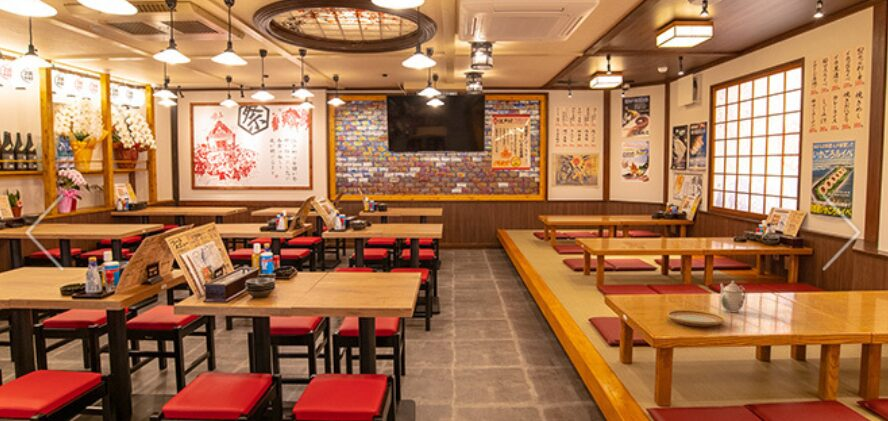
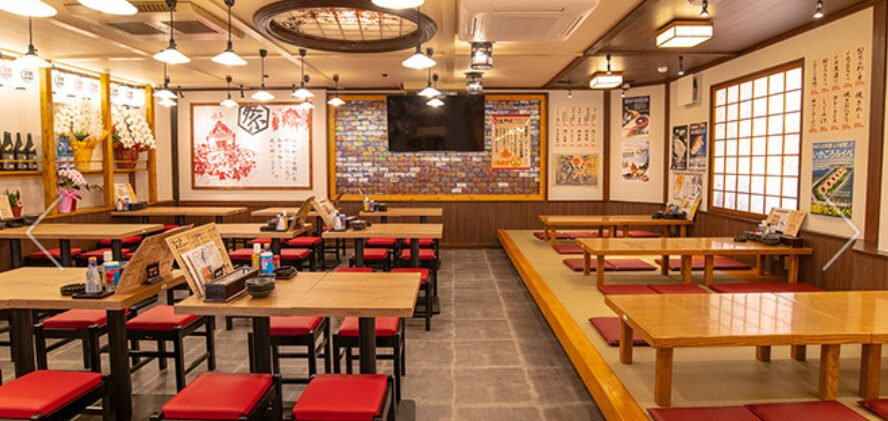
- teapot [719,280,747,313]
- plate [666,308,726,327]
